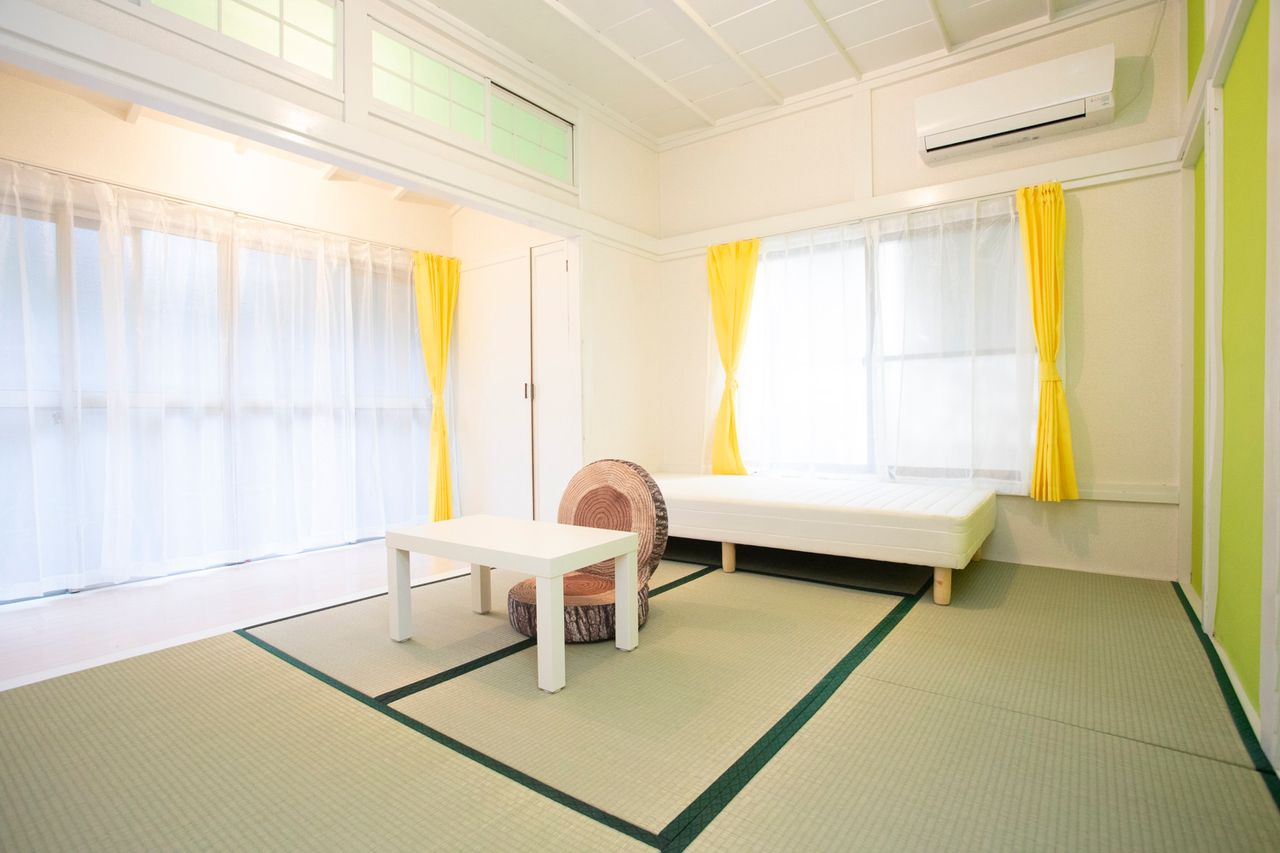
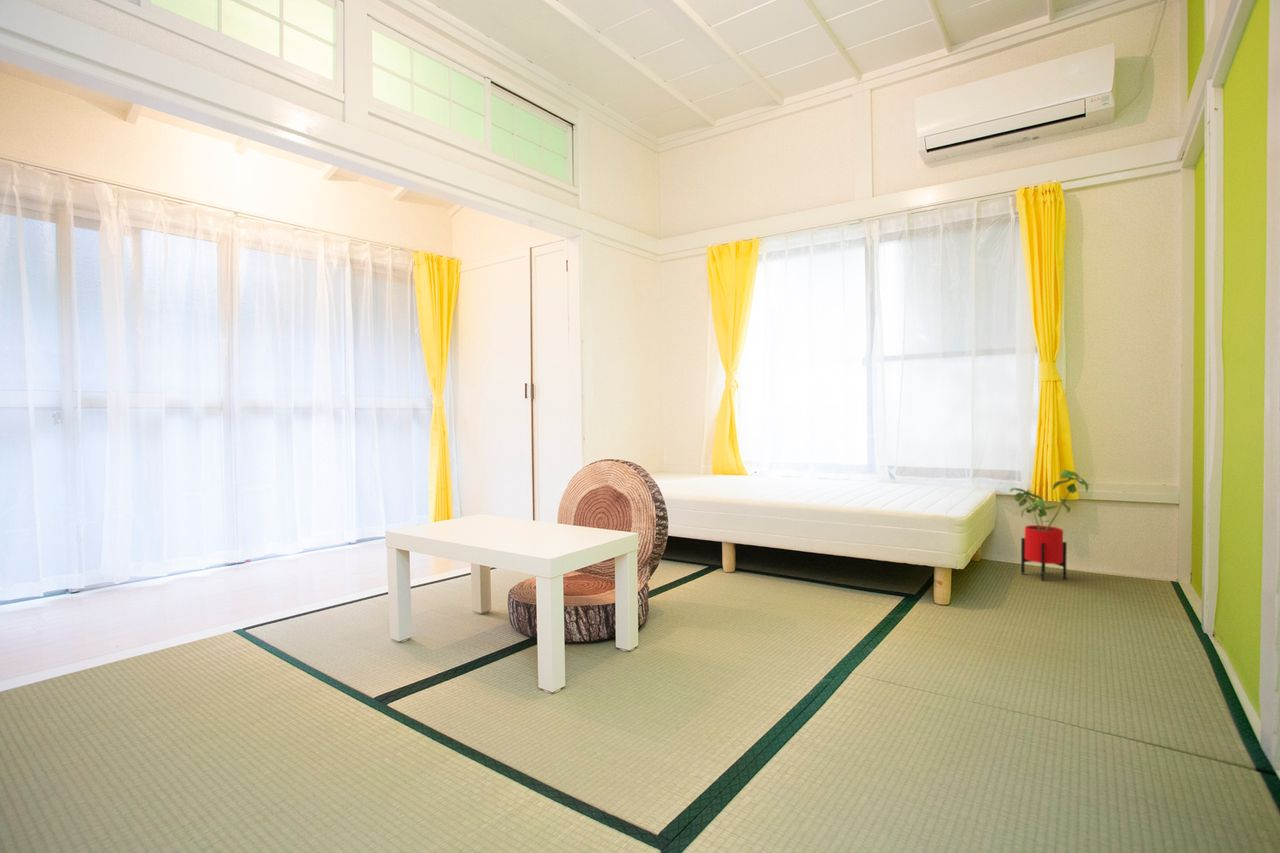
+ house plant [1009,469,1092,582]
